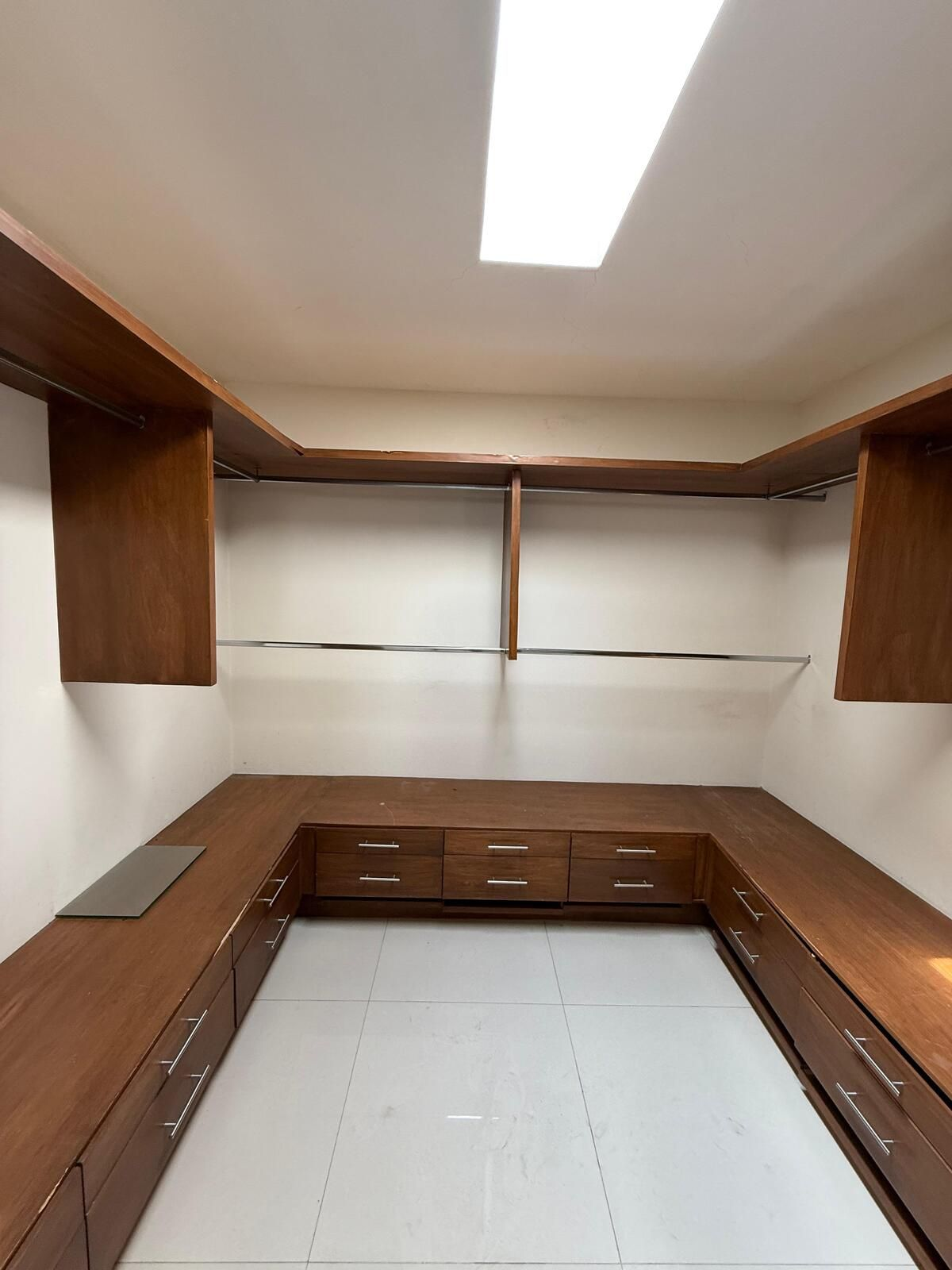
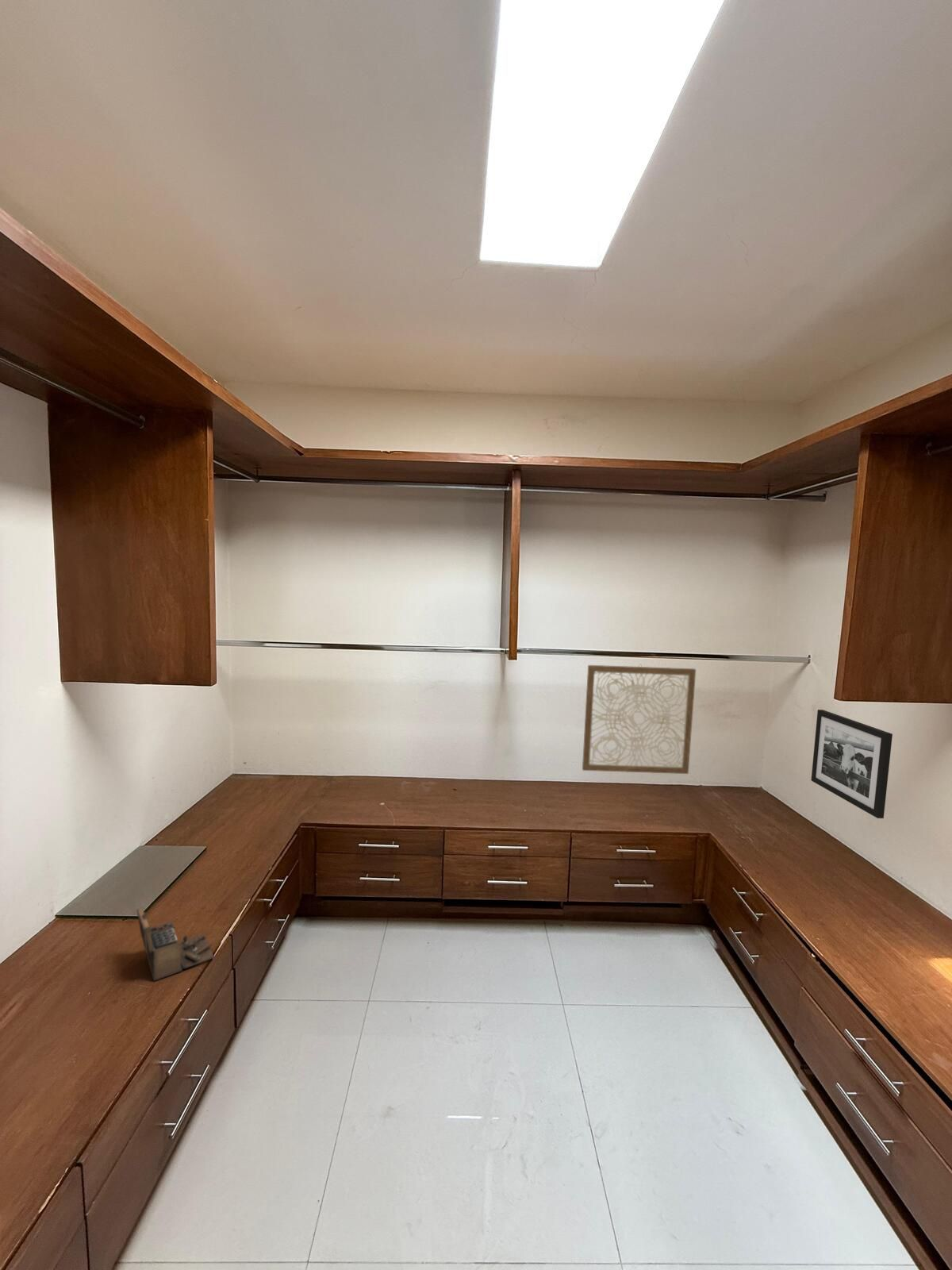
+ picture frame [810,709,893,819]
+ jewelry box [136,906,215,981]
+ wall art [582,664,697,775]
